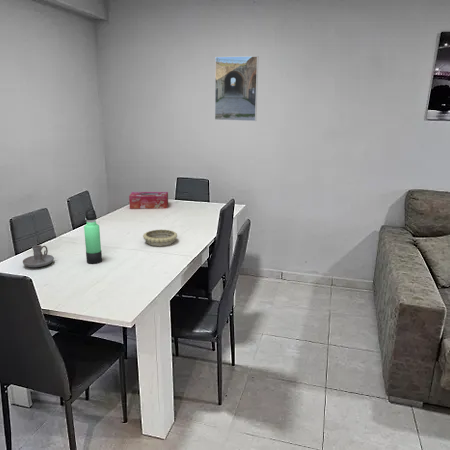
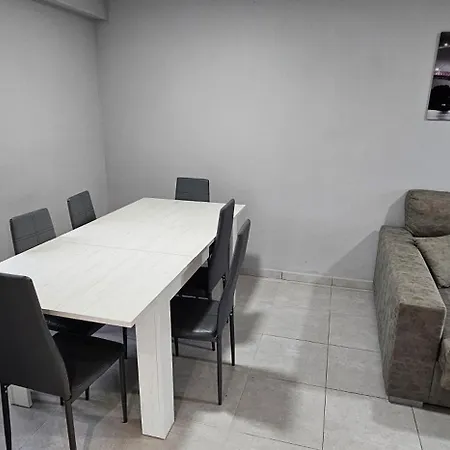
- candle holder [22,244,55,268]
- tissue box [128,191,169,210]
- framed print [214,55,259,122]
- thermos bottle [83,208,103,265]
- decorative bowl [142,229,178,247]
